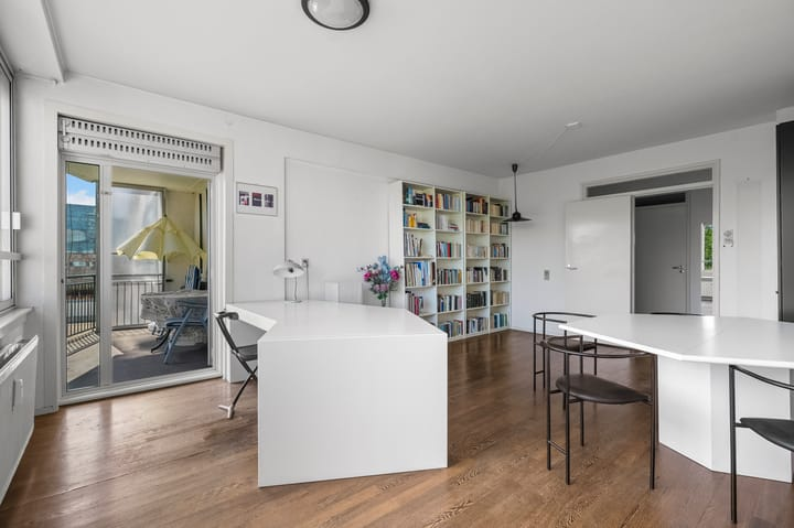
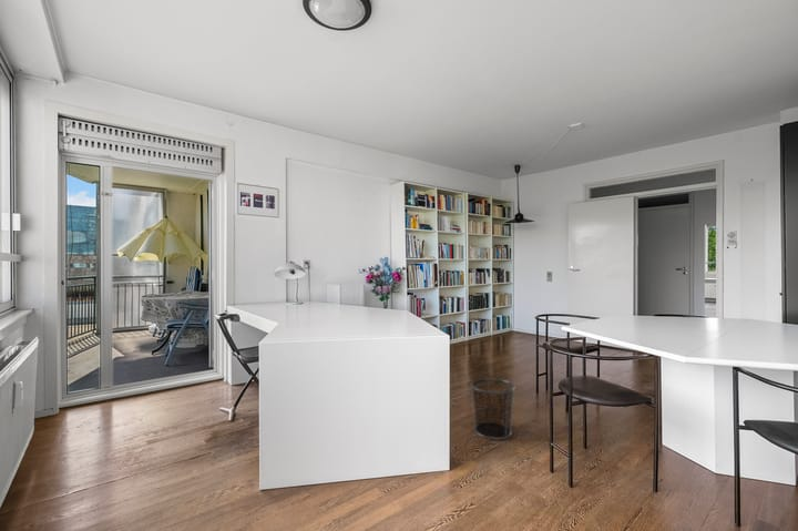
+ waste bin [469,377,516,441]
